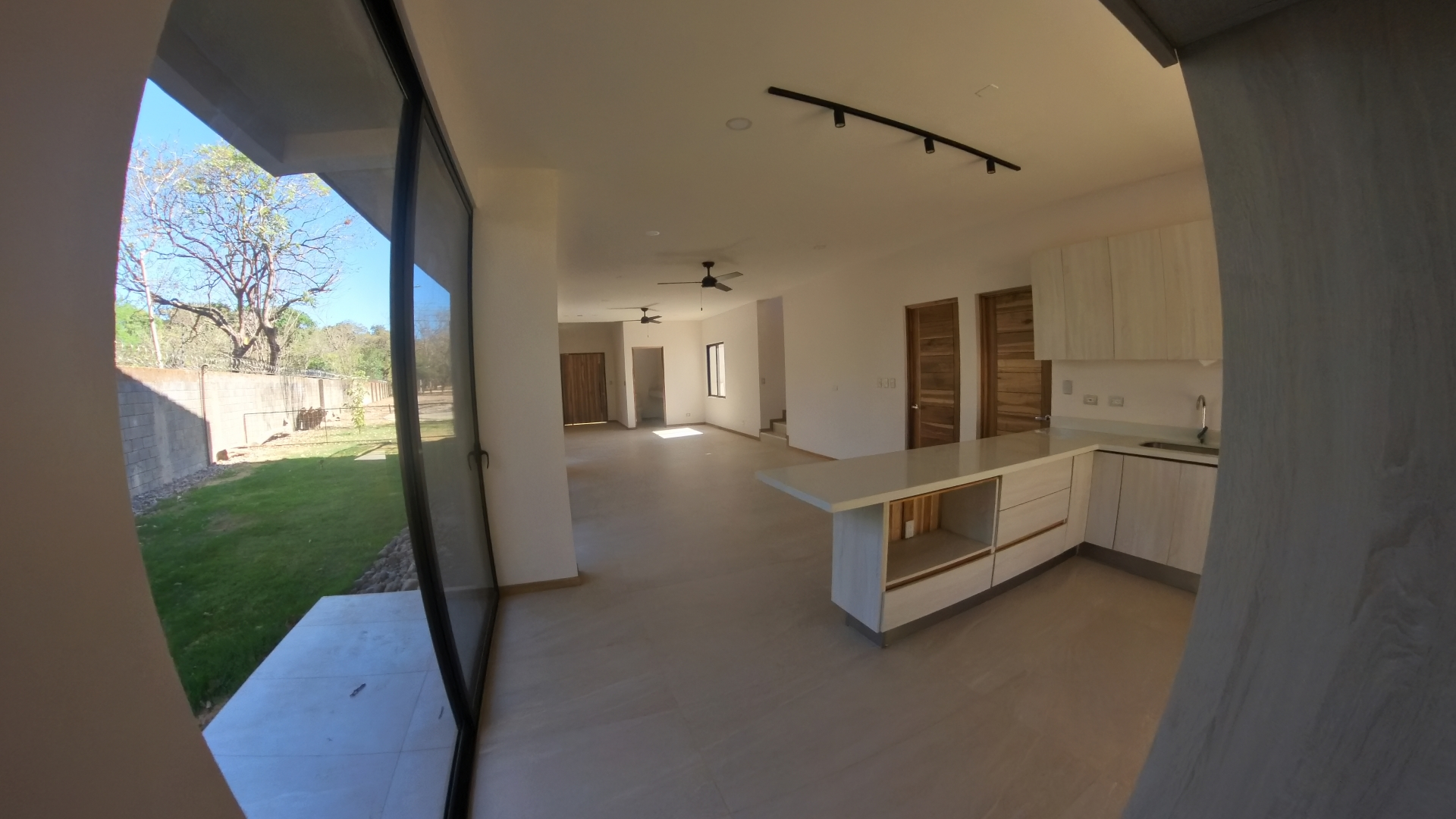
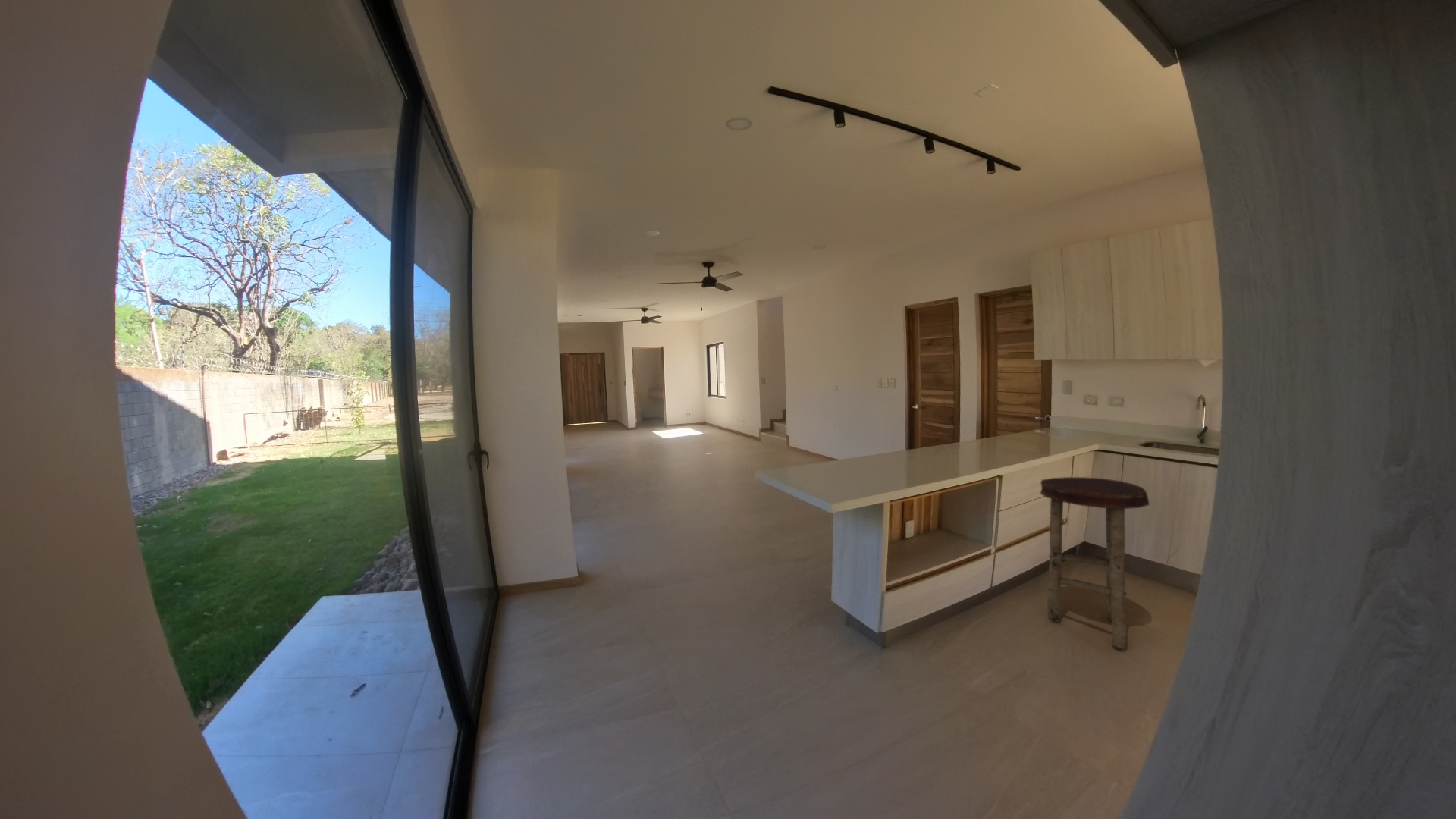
+ stool [1040,476,1150,649]
